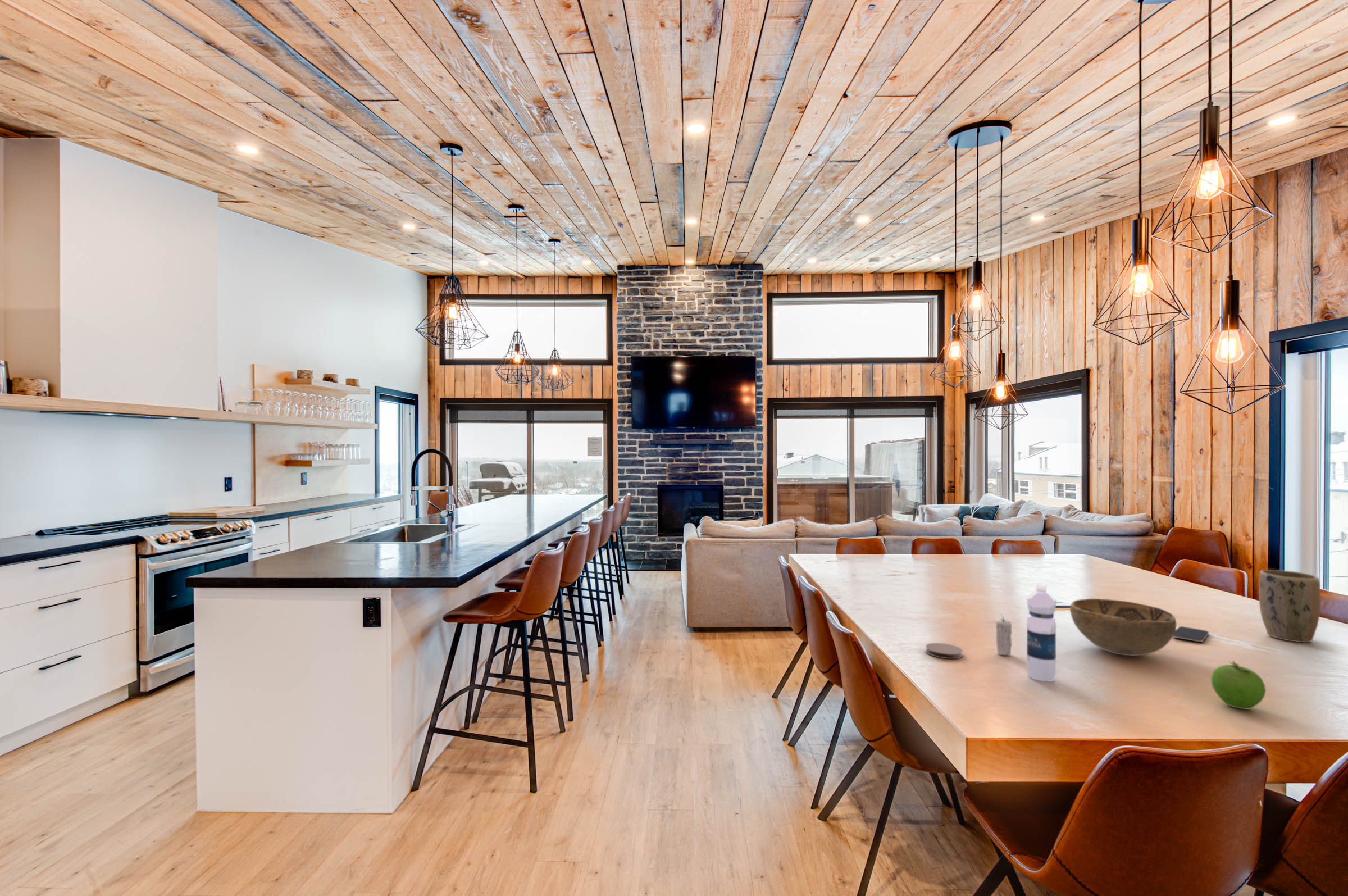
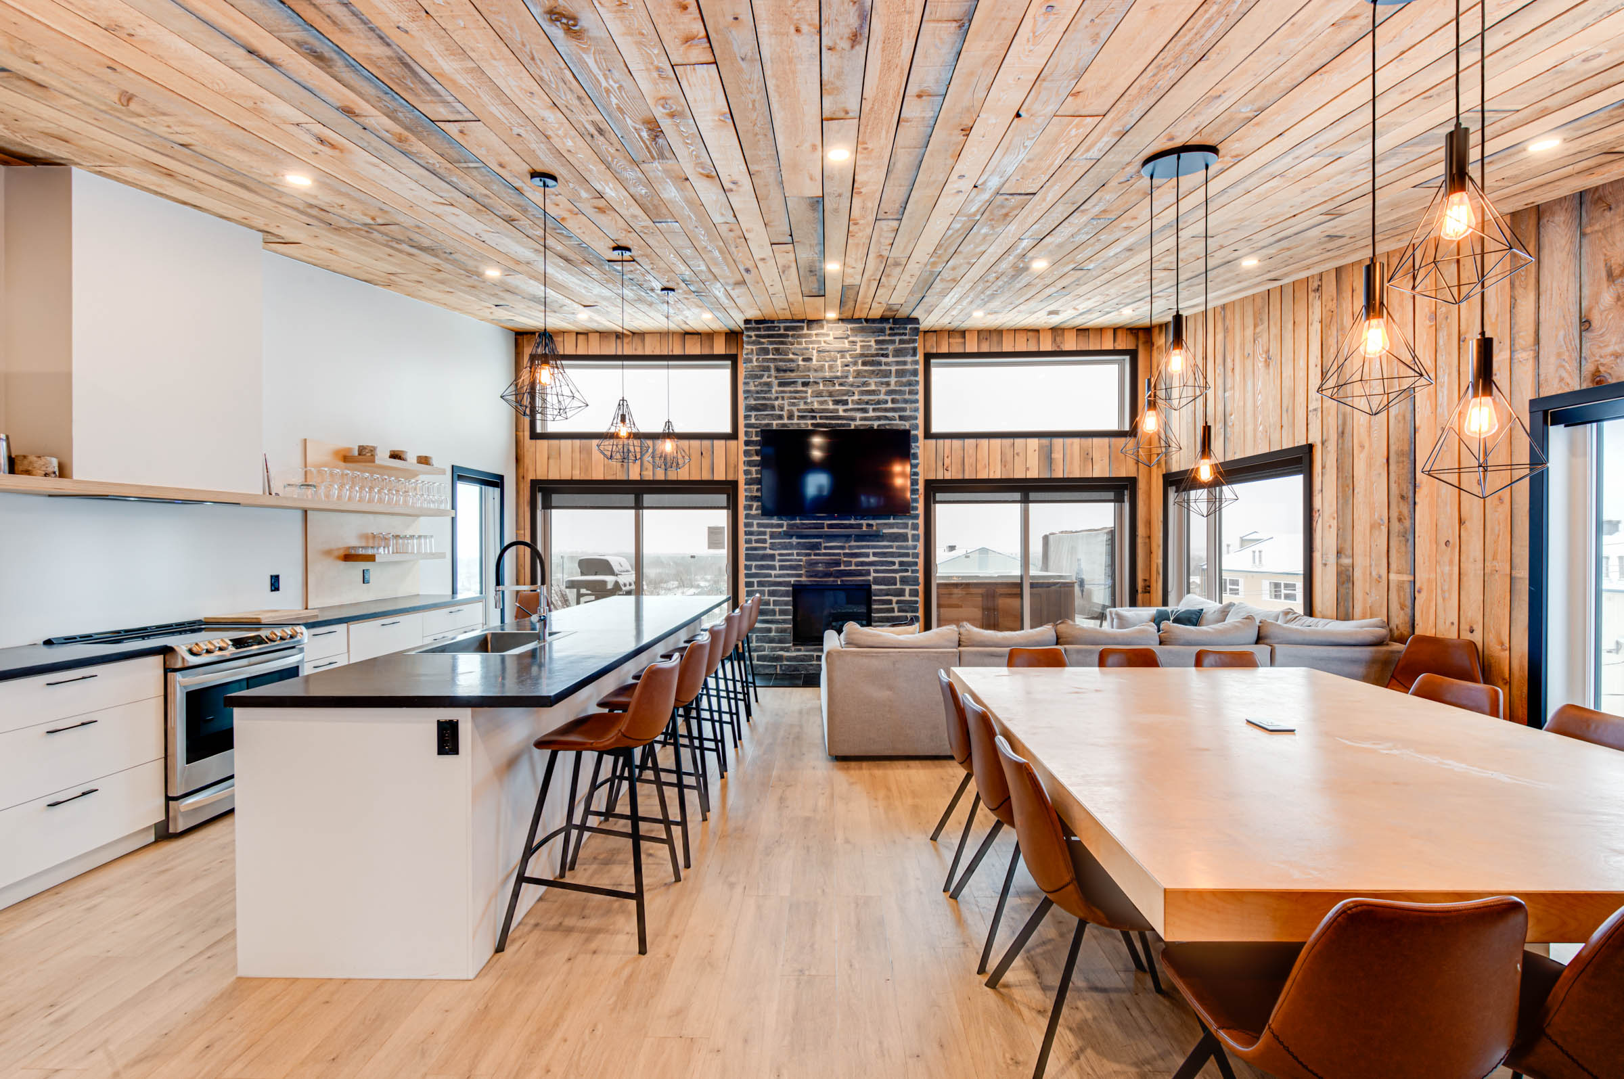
- fruit [1210,660,1267,710]
- plant pot [1258,569,1321,643]
- smartphone [1173,626,1209,643]
- decorative bowl [1069,598,1177,656]
- coaster [925,642,963,660]
- water bottle [1026,584,1056,682]
- candle [995,614,1012,656]
